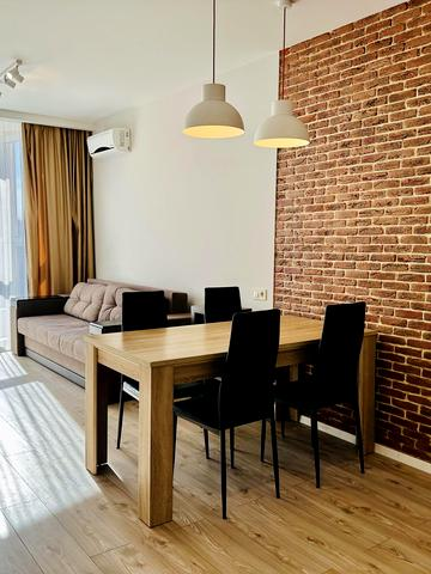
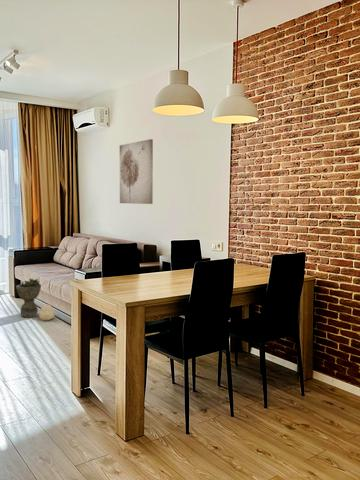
+ wall art [119,138,154,205]
+ plush toy [38,303,56,321]
+ planter [15,278,42,319]
